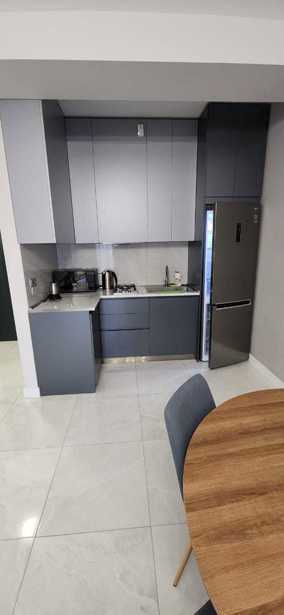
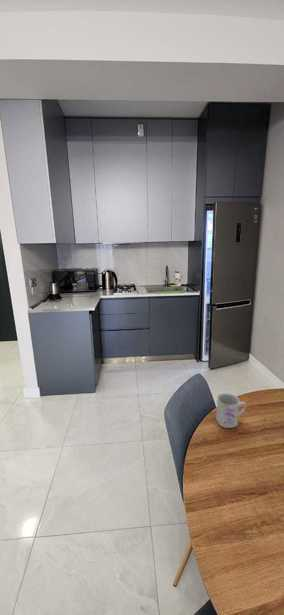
+ mug [215,392,247,429]
